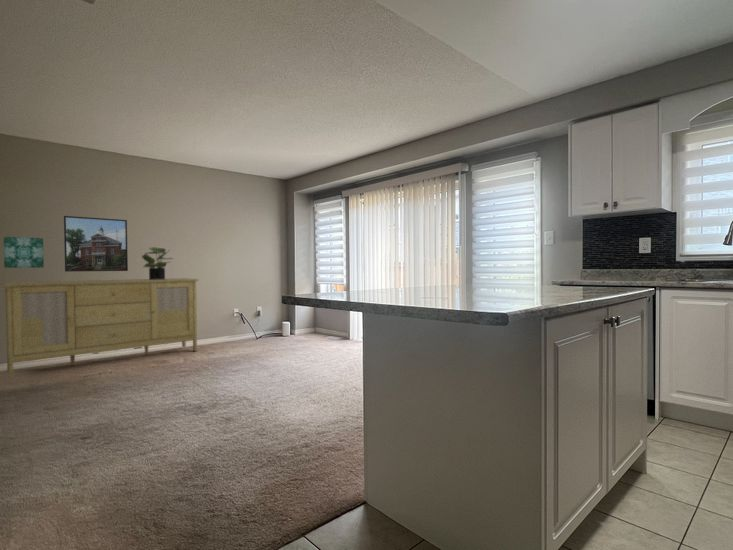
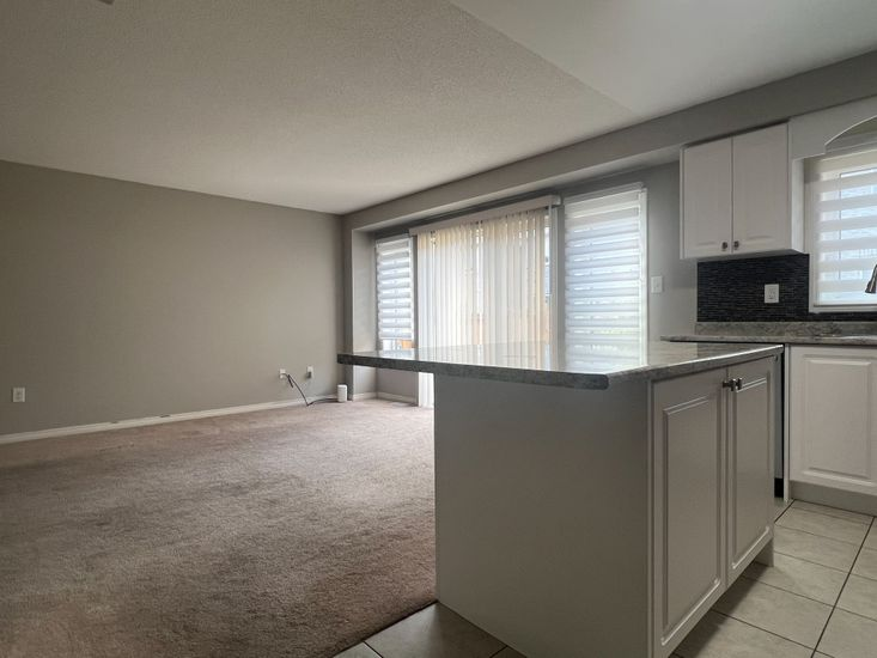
- wall art [3,236,45,269]
- sideboard [1,277,200,379]
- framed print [63,215,129,273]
- potted plant [141,246,174,280]
